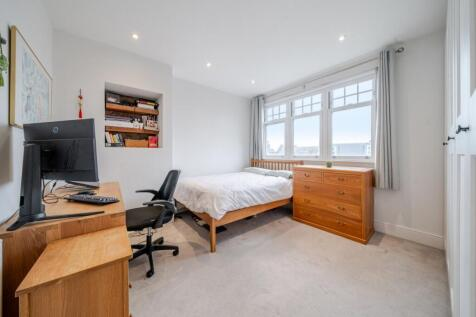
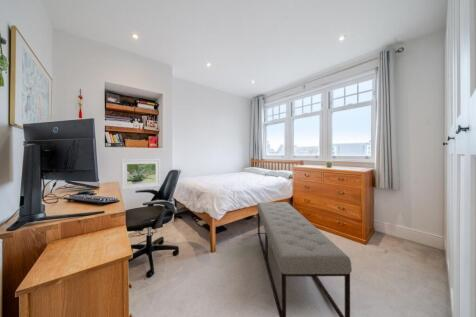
+ bench [256,201,353,317]
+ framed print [120,158,161,191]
